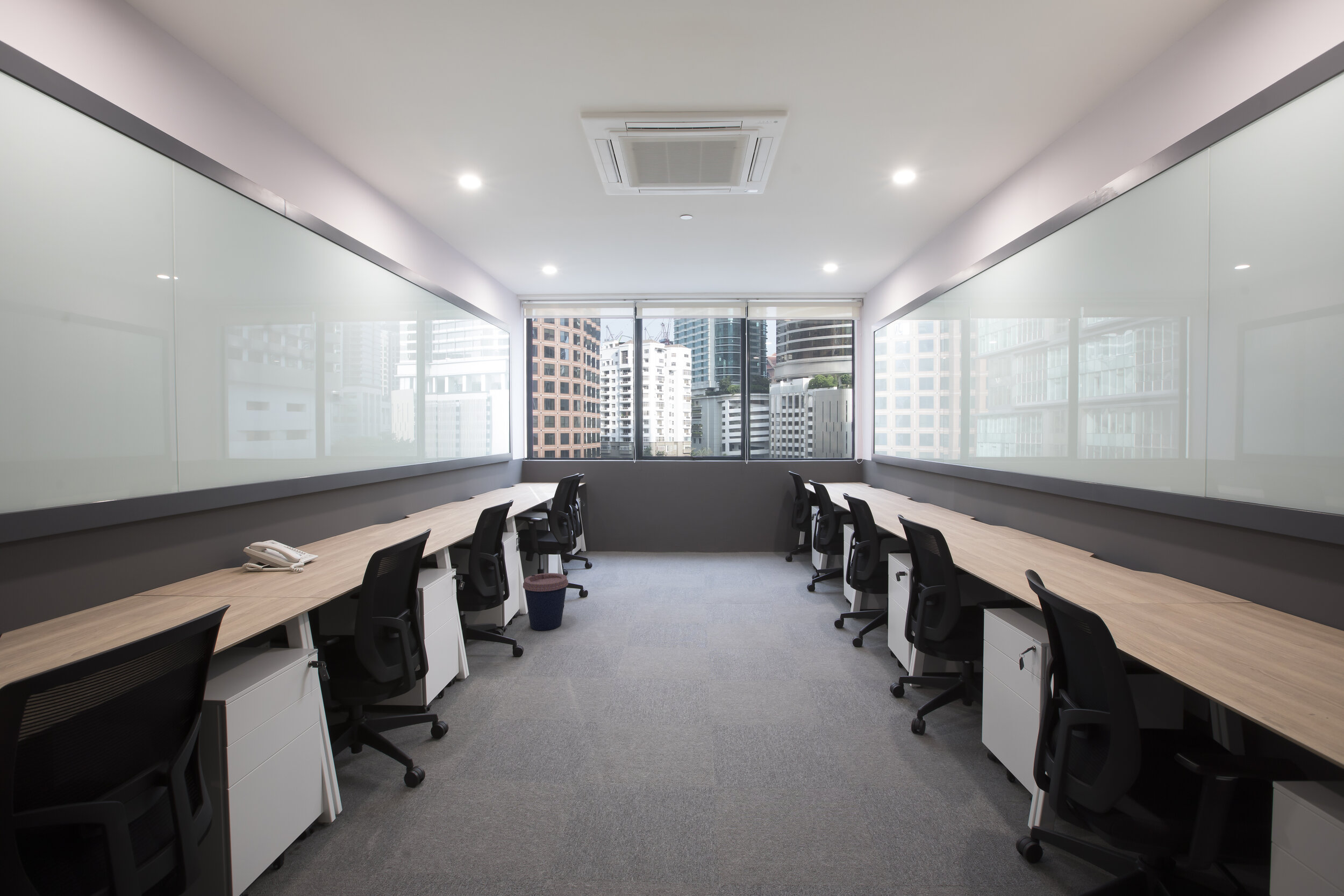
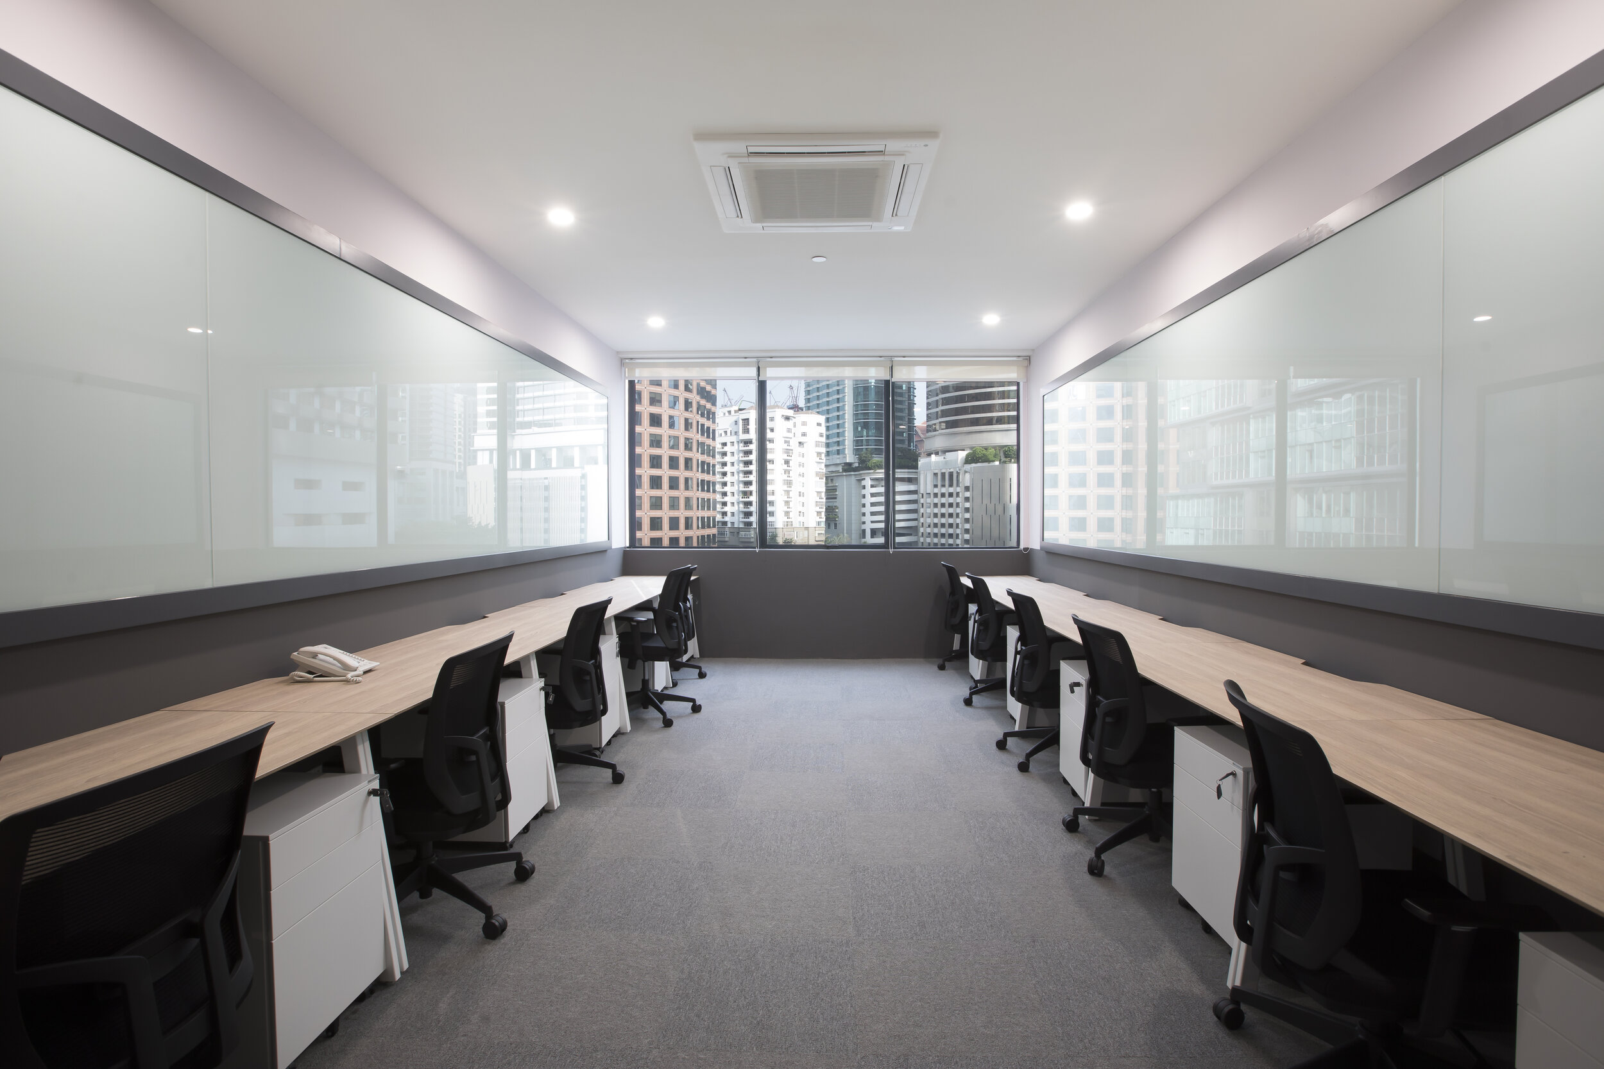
- coffee cup [523,572,569,631]
